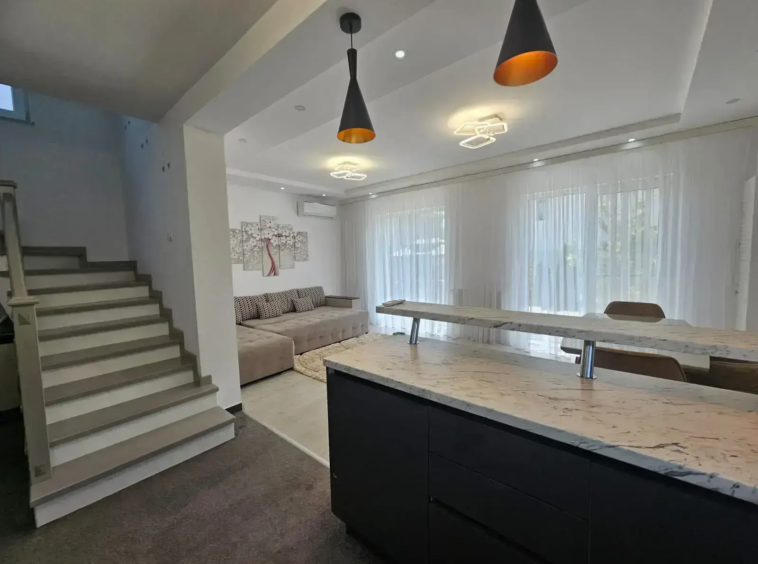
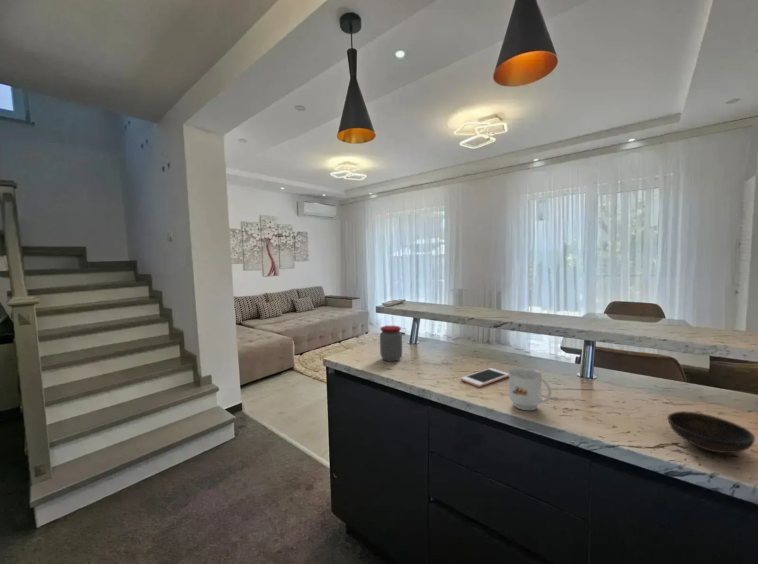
+ bowl [666,410,756,454]
+ jar [379,325,403,362]
+ cell phone [460,367,509,388]
+ mug [507,366,553,411]
